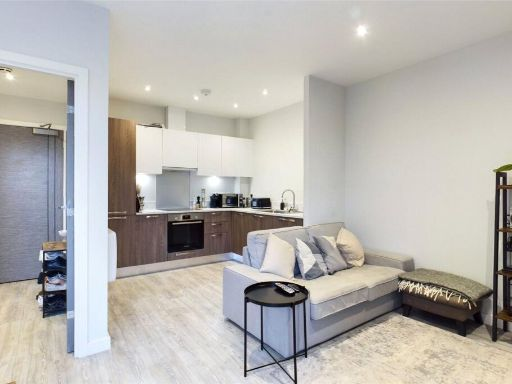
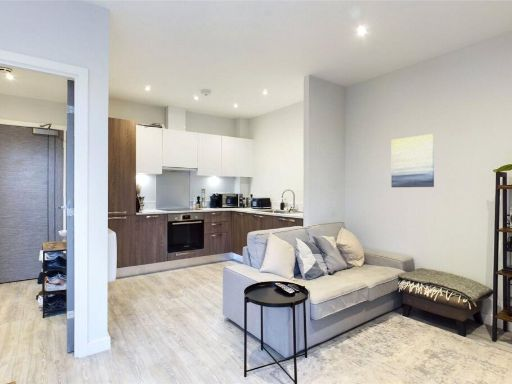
+ wall art [390,133,435,188]
